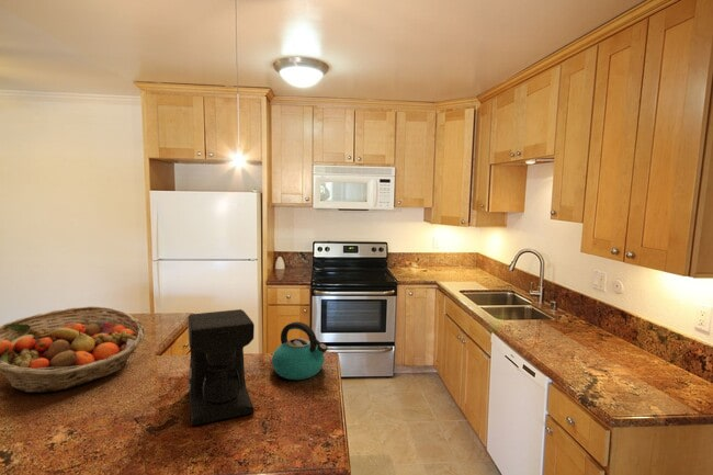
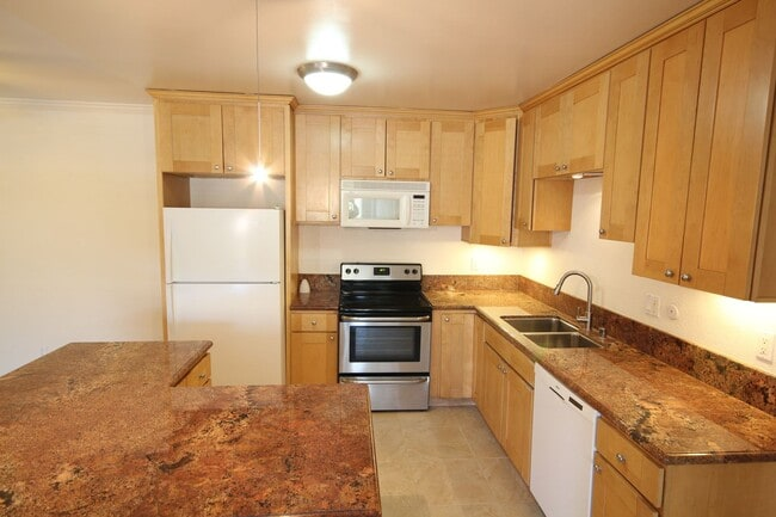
- kettle [271,320,328,381]
- coffee maker [185,308,256,427]
- fruit basket [0,305,146,394]
